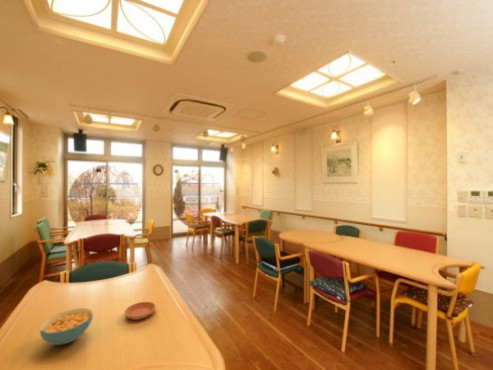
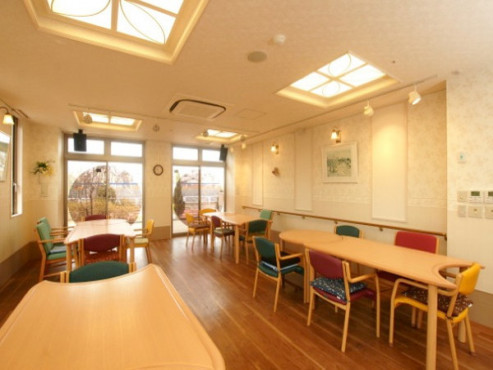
- saucer [124,301,157,321]
- cereal bowl [39,307,94,346]
